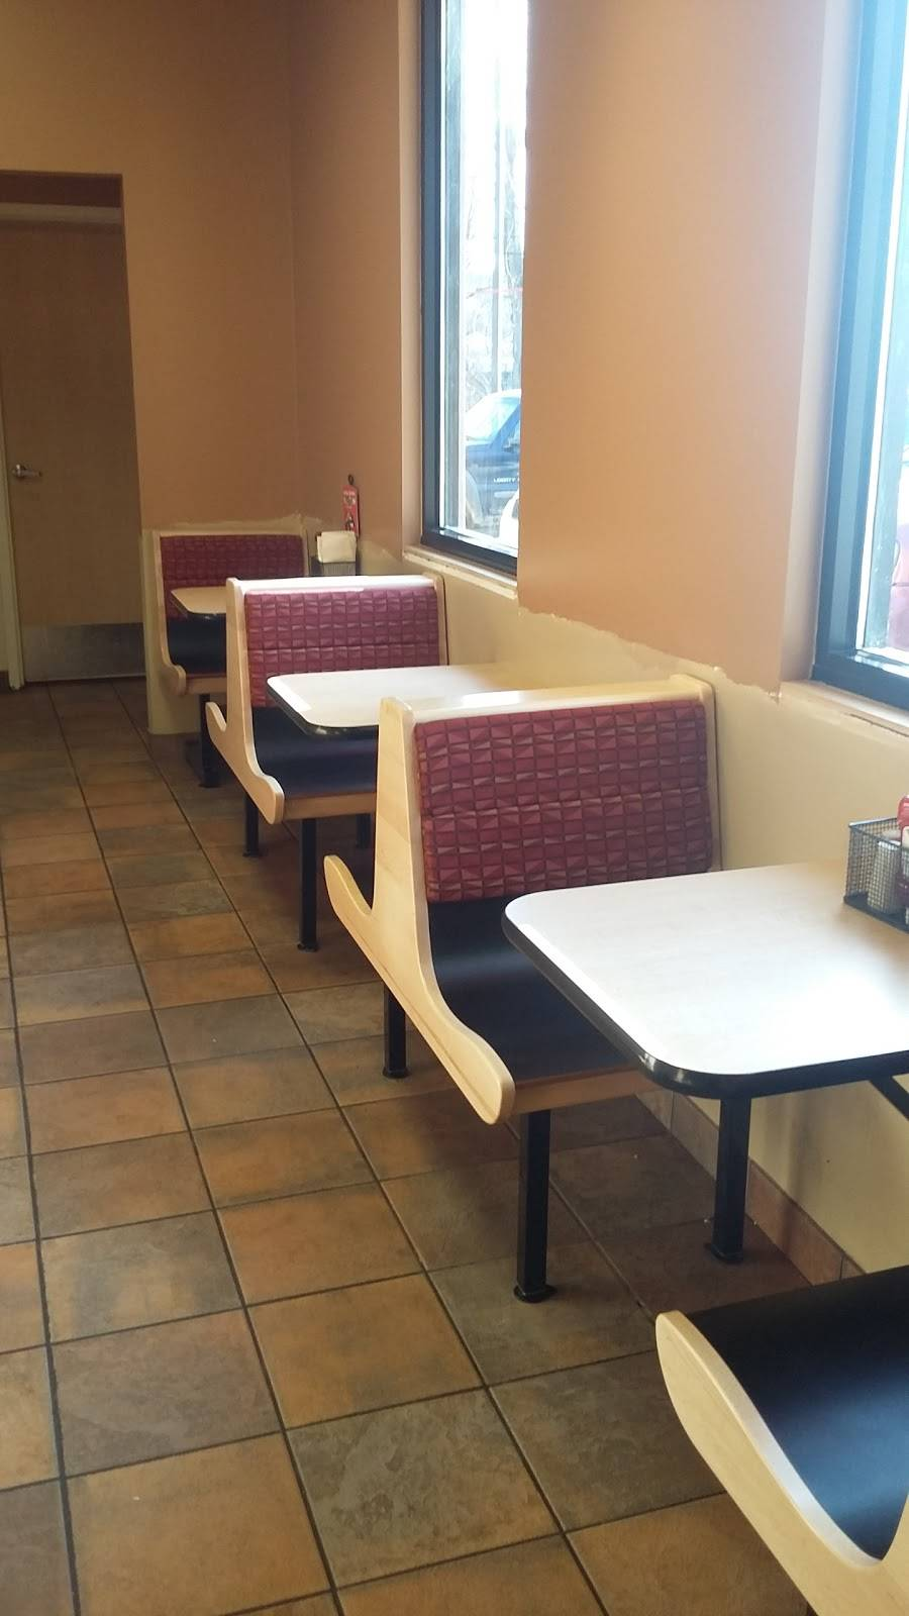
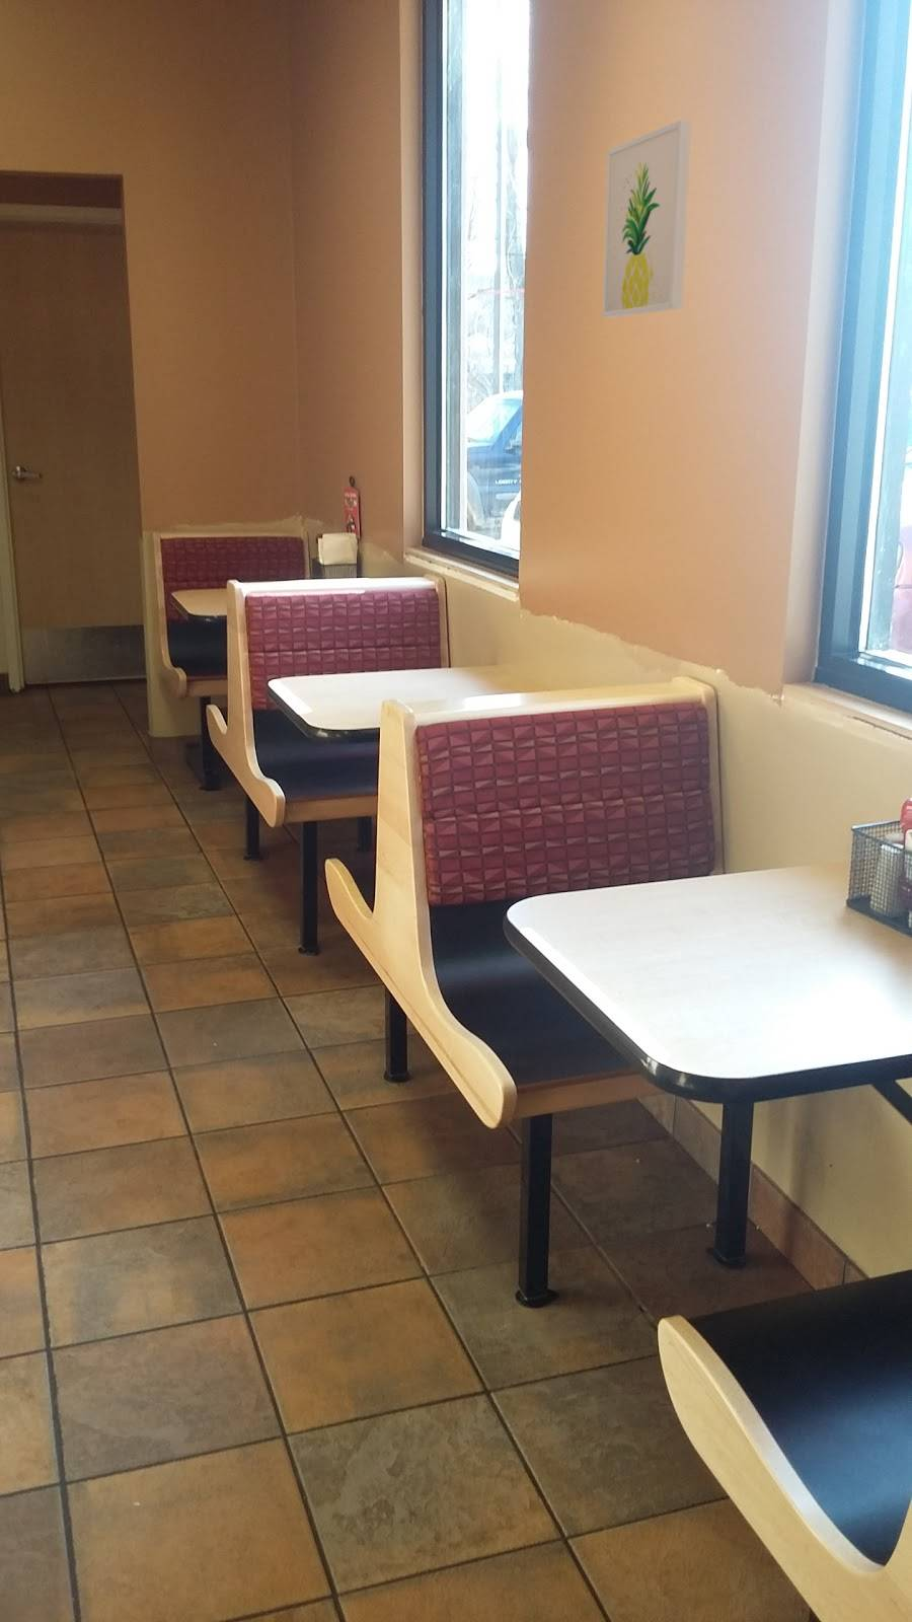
+ wall art [601,118,693,320]
